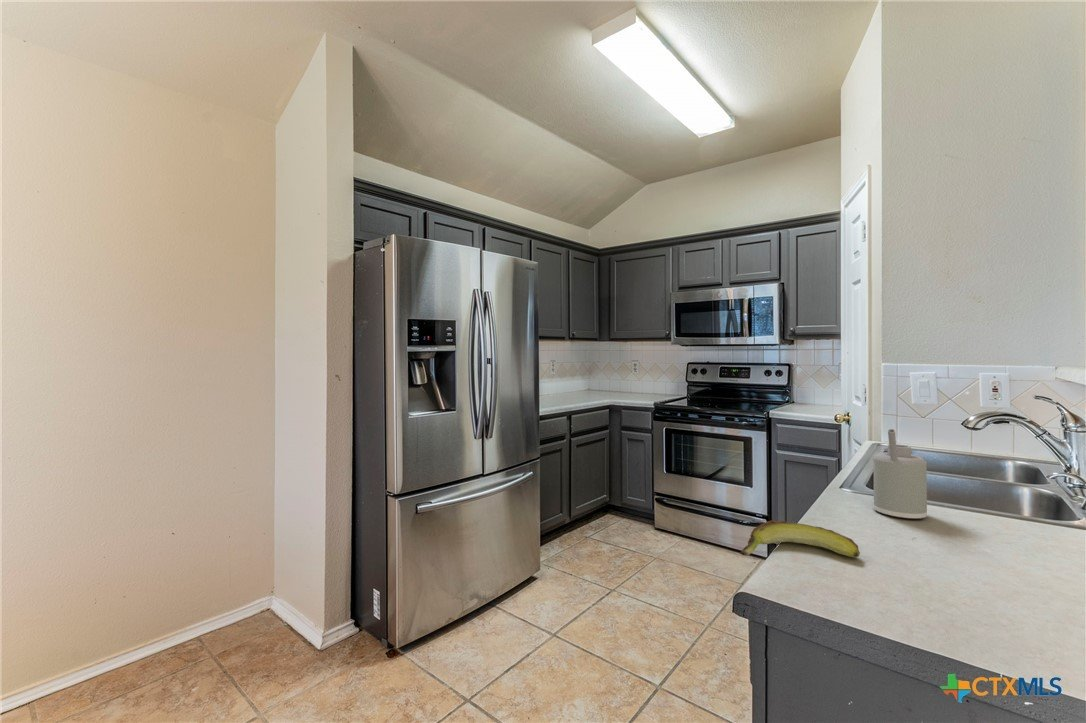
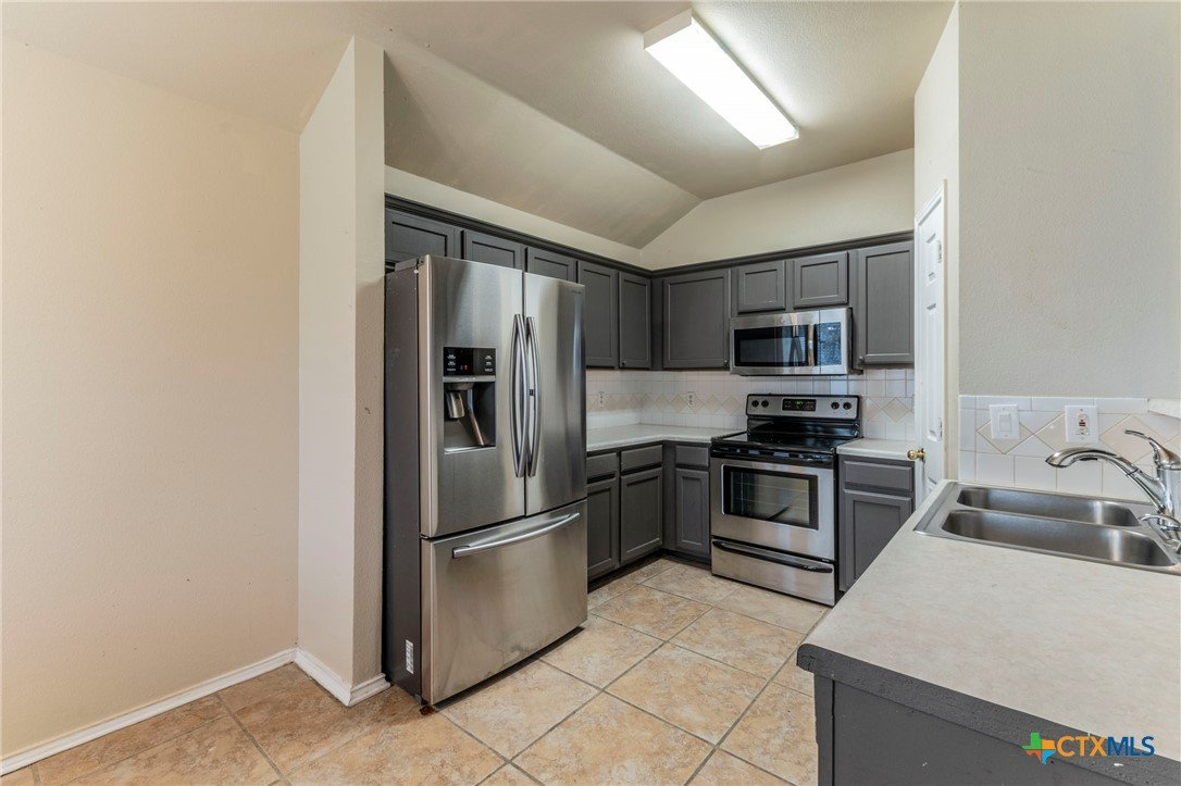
- soap dispenser [872,428,928,520]
- banana [740,519,861,558]
